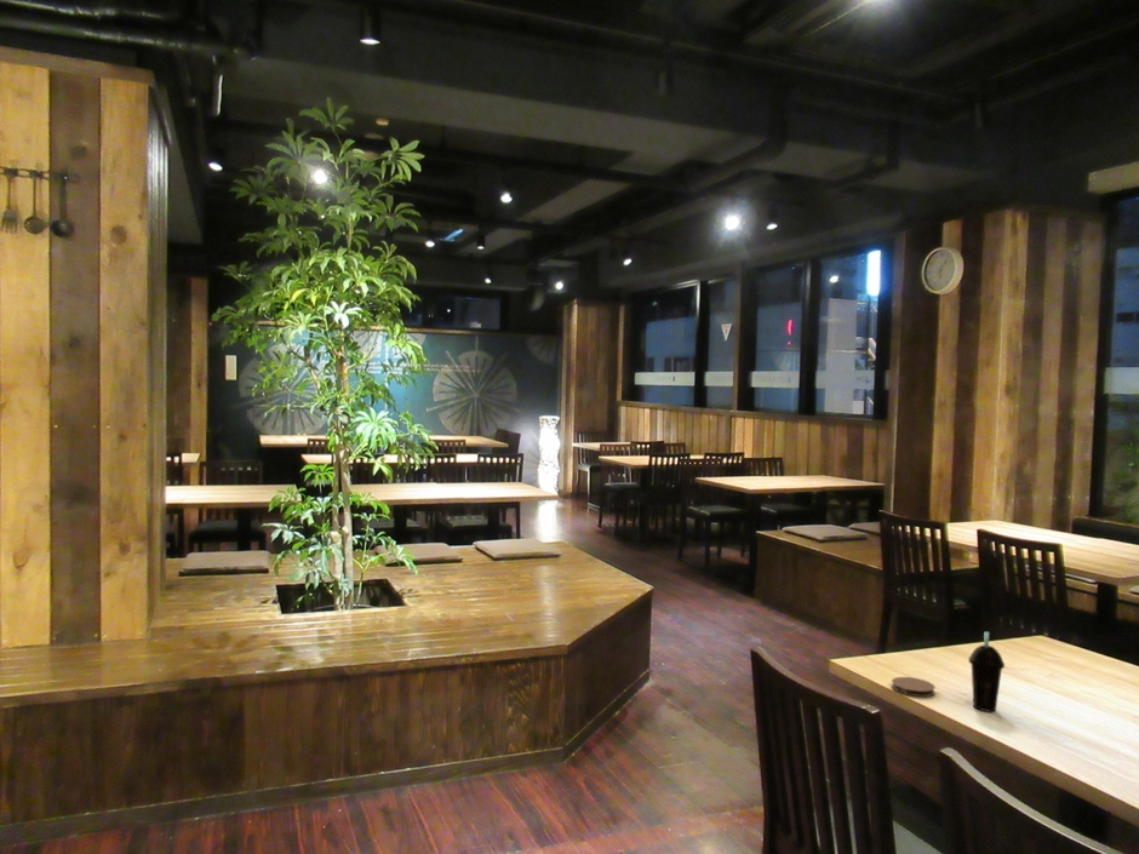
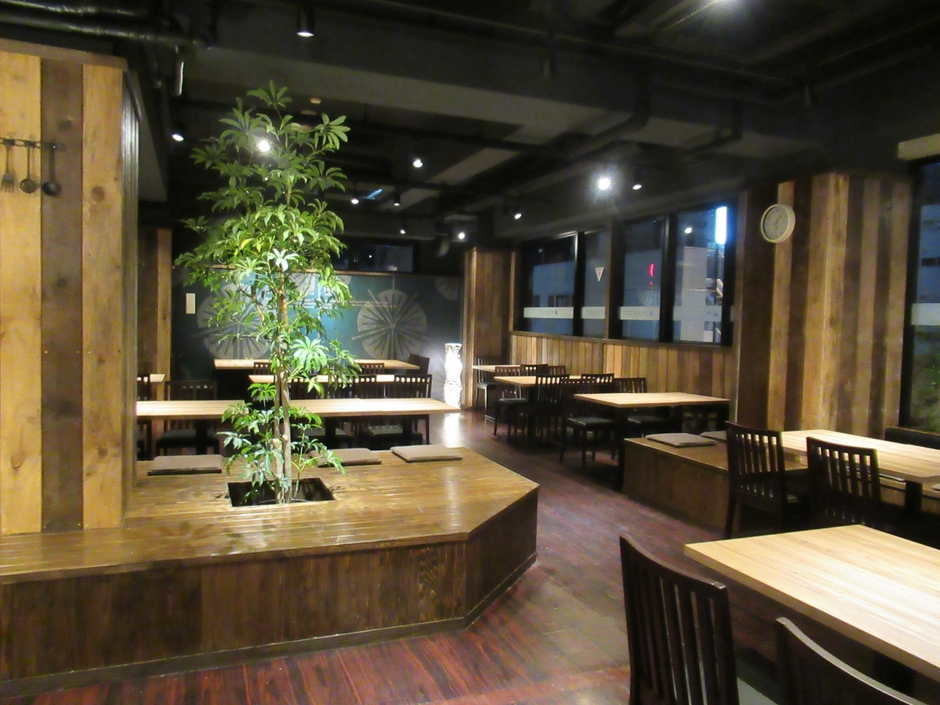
- cup [967,631,1006,712]
- coaster [891,676,937,698]
